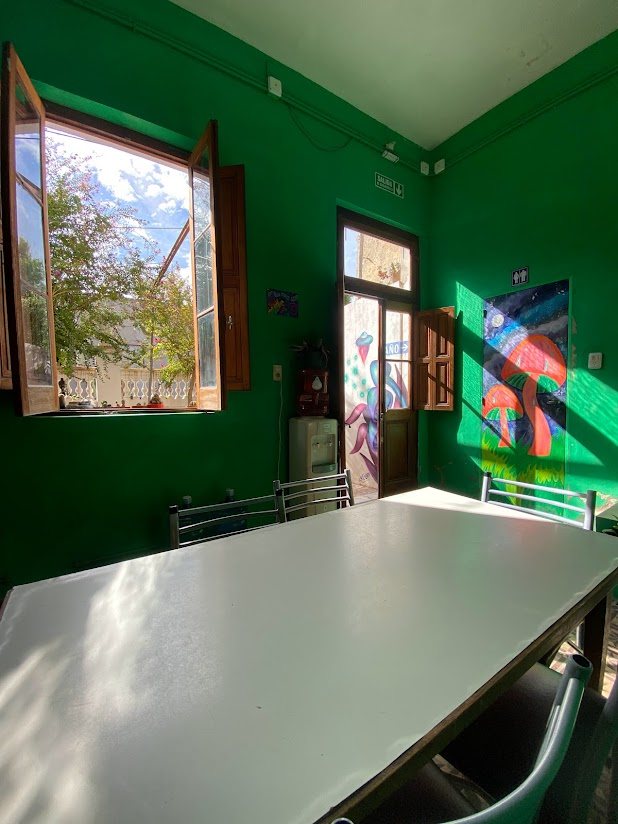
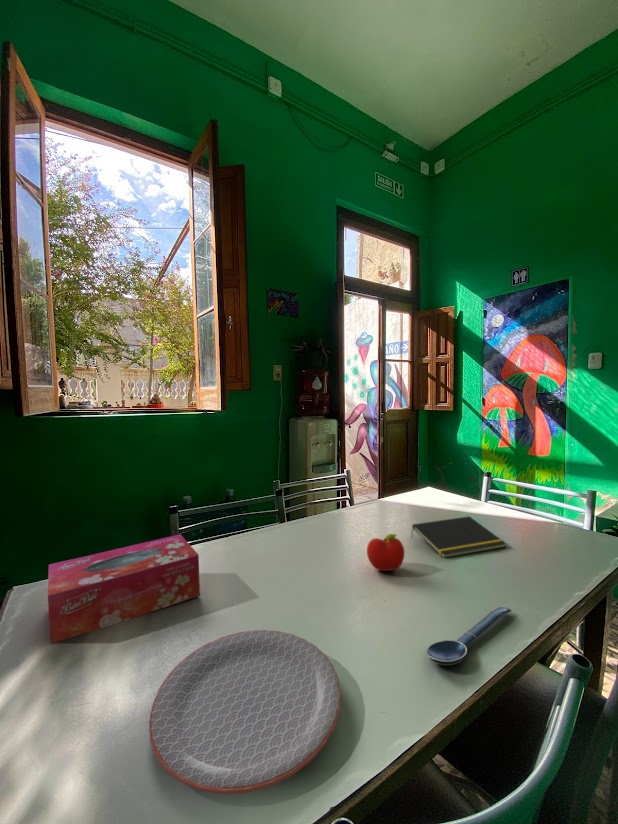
+ tissue box [47,533,201,644]
+ fruit [366,533,406,572]
+ notepad [410,515,507,559]
+ spoon [425,605,512,666]
+ plate [148,629,342,795]
